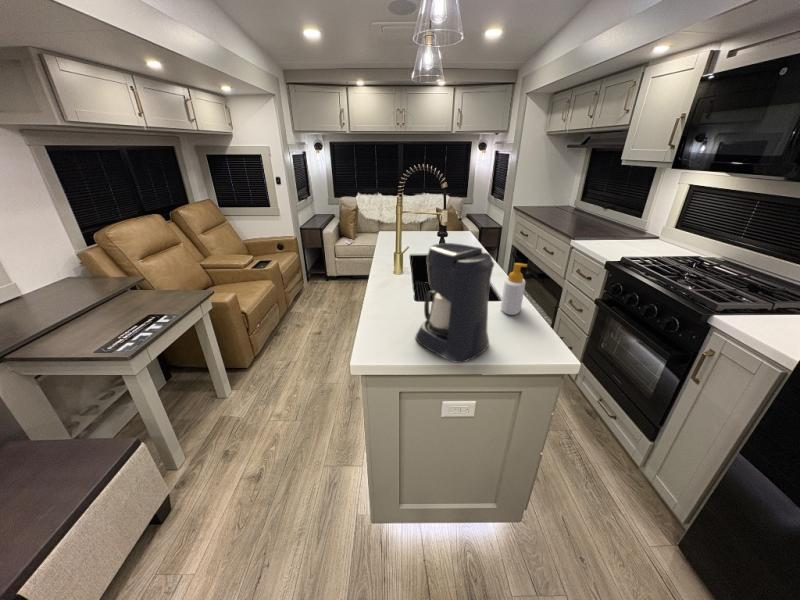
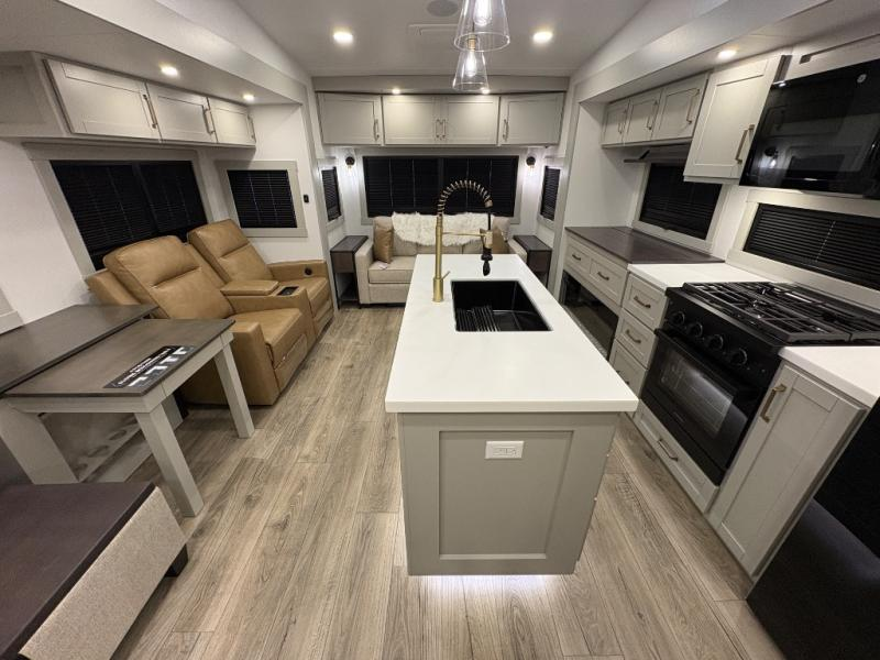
- coffee maker [415,242,495,364]
- soap bottle [500,262,528,316]
